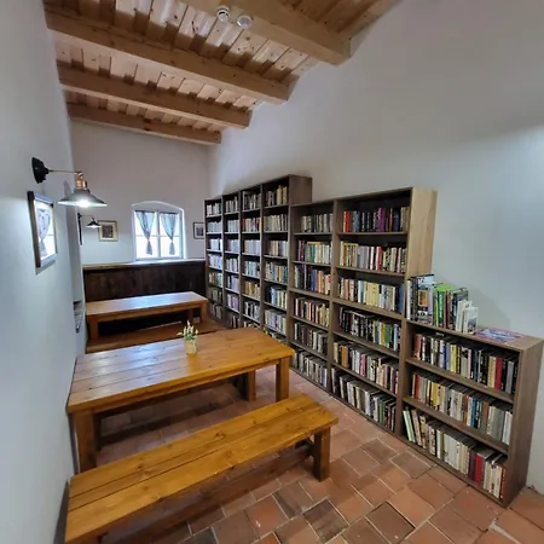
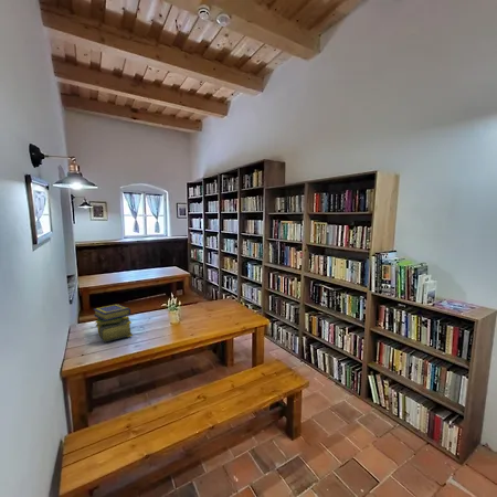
+ stack of books [93,304,134,343]
